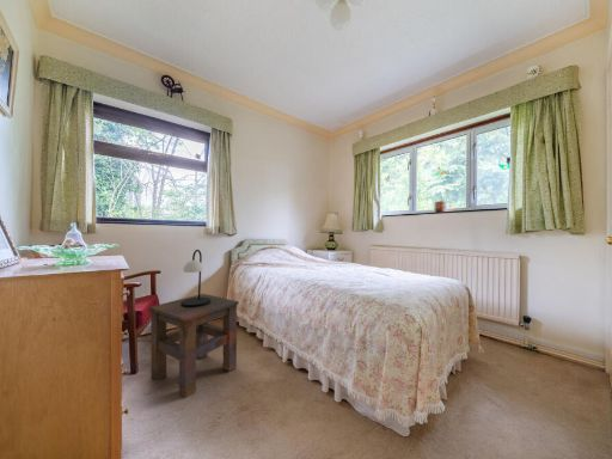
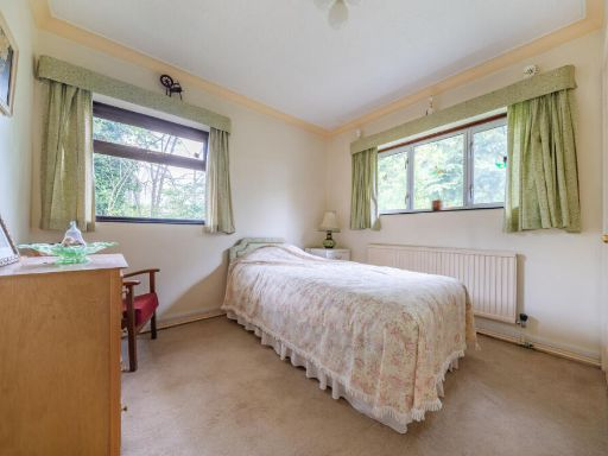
- table lamp [180,249,210,307]
- side table [148,293,239,399]
